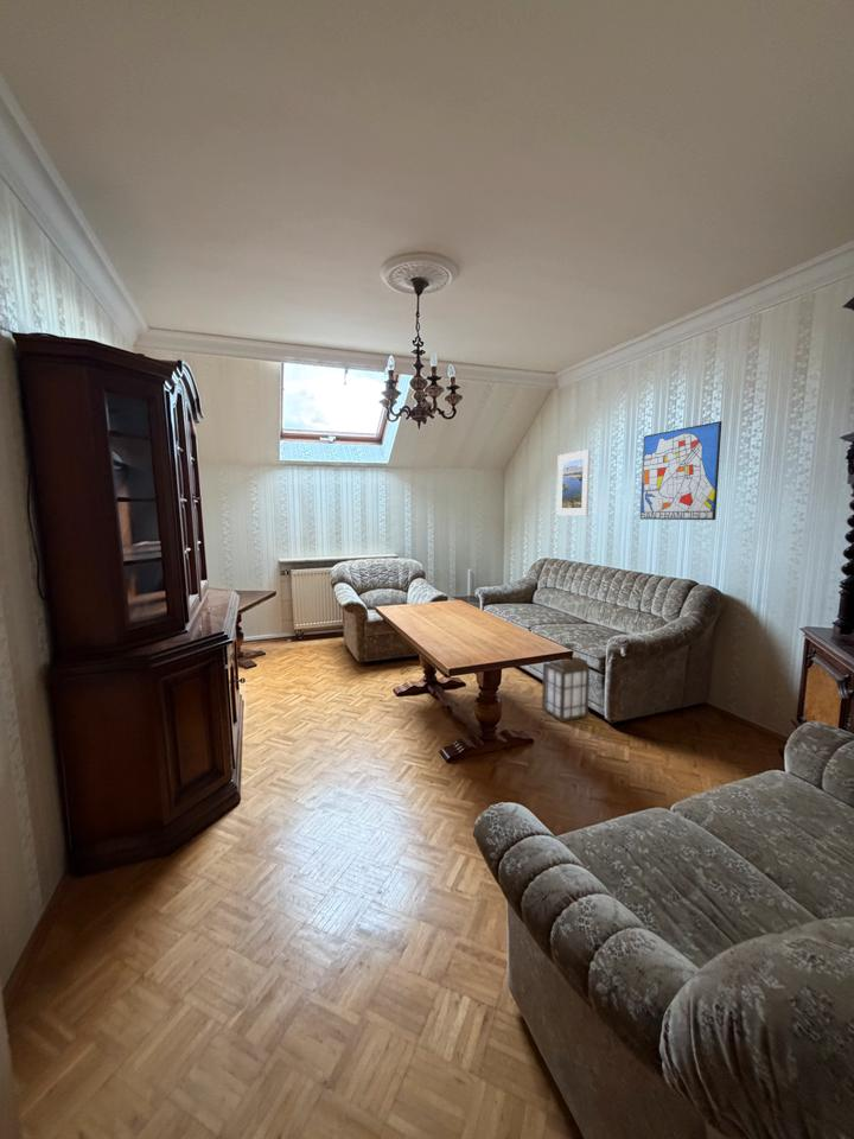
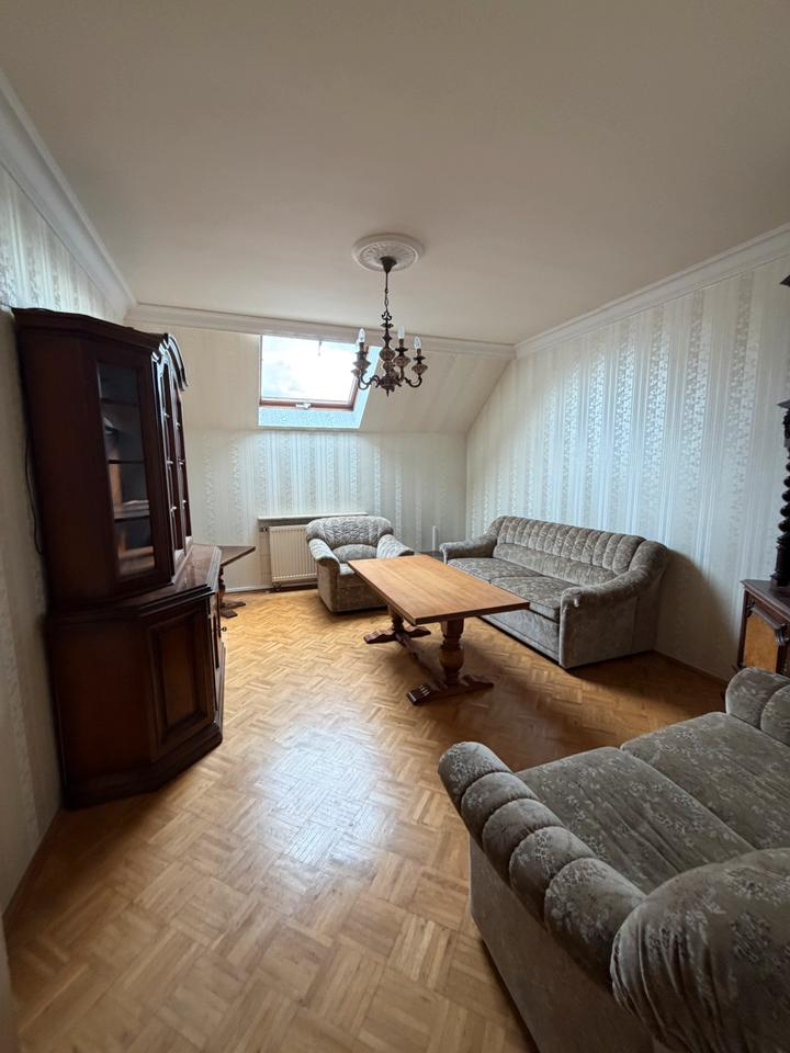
- wall art [639,420,724,521]
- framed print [555,448,592,517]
- lantern [541,642,591,723]
